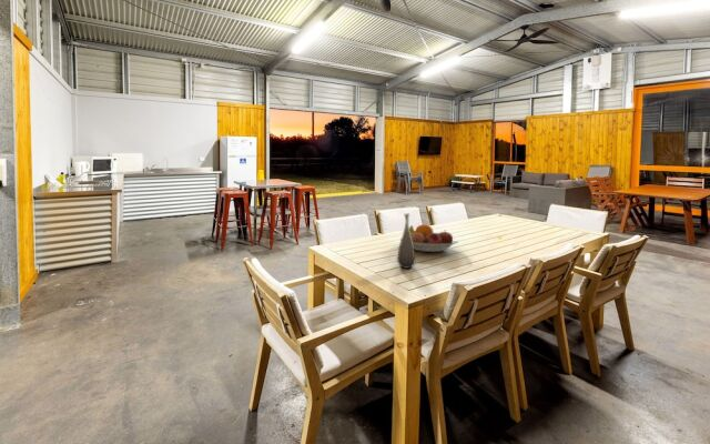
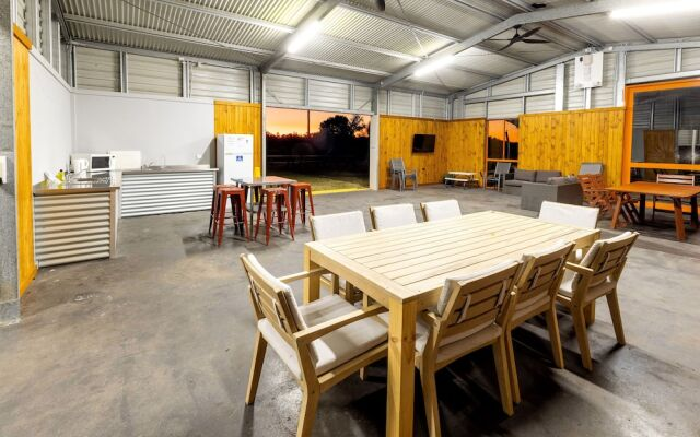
- bottle [396,213,417,270]
- fruit bowl [399,223,459,253]
